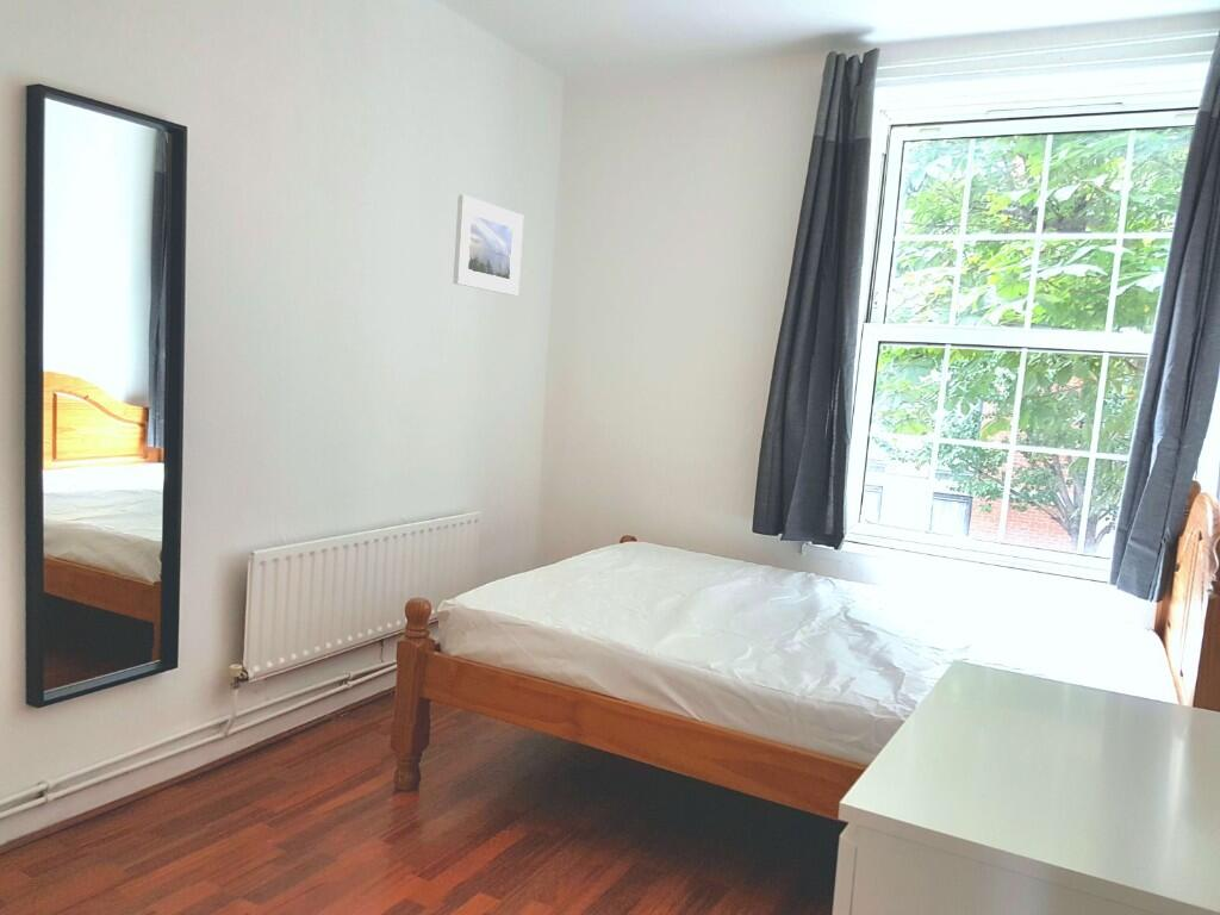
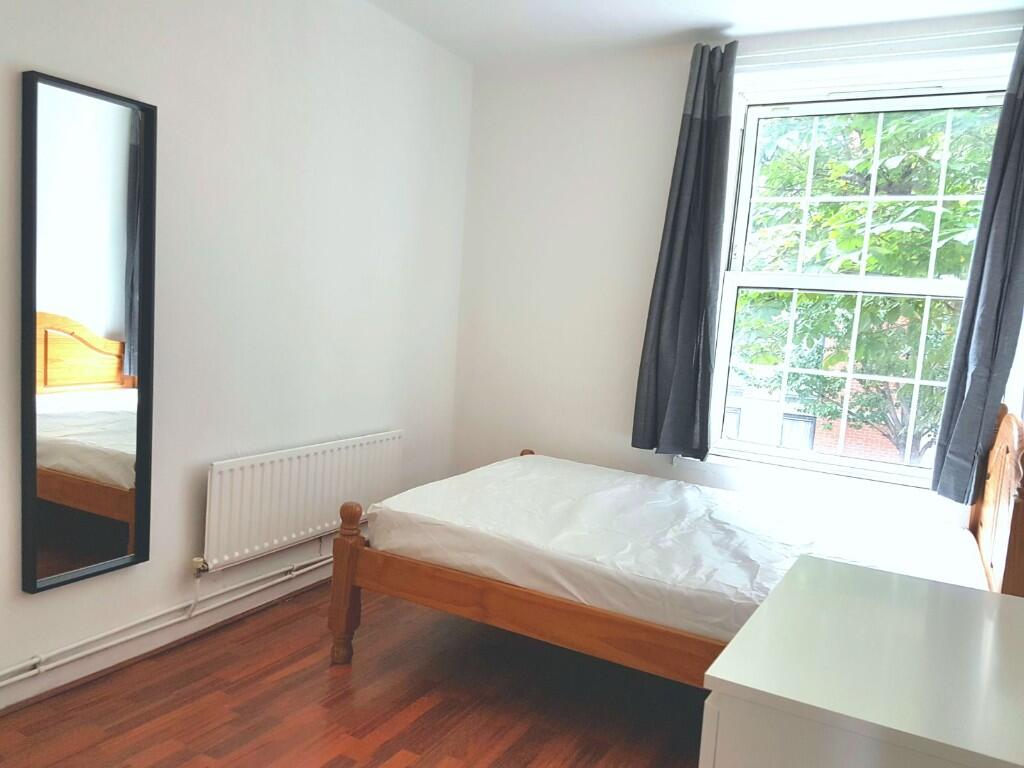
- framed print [452,193,524,297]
